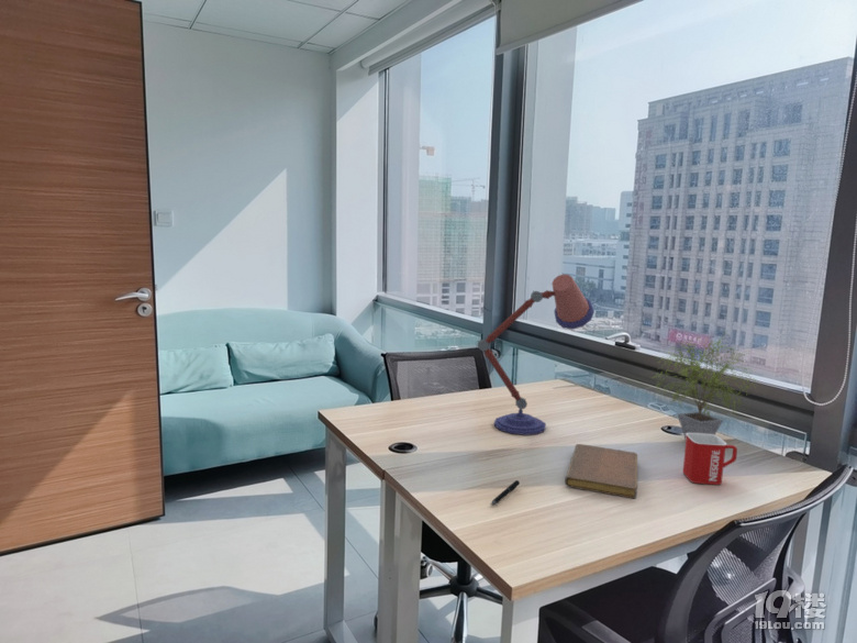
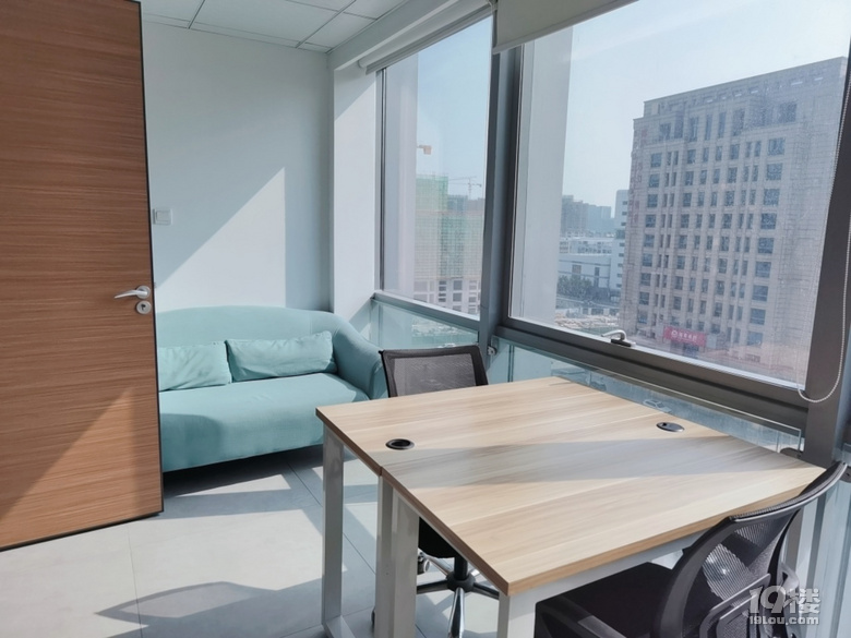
- desk lamp [477,273,596,436]
- pen [490,479,521,507]
- notebook [564,443,638,499]
- mug [682,433,738,486]
- potted plant [652,330,758,440]
